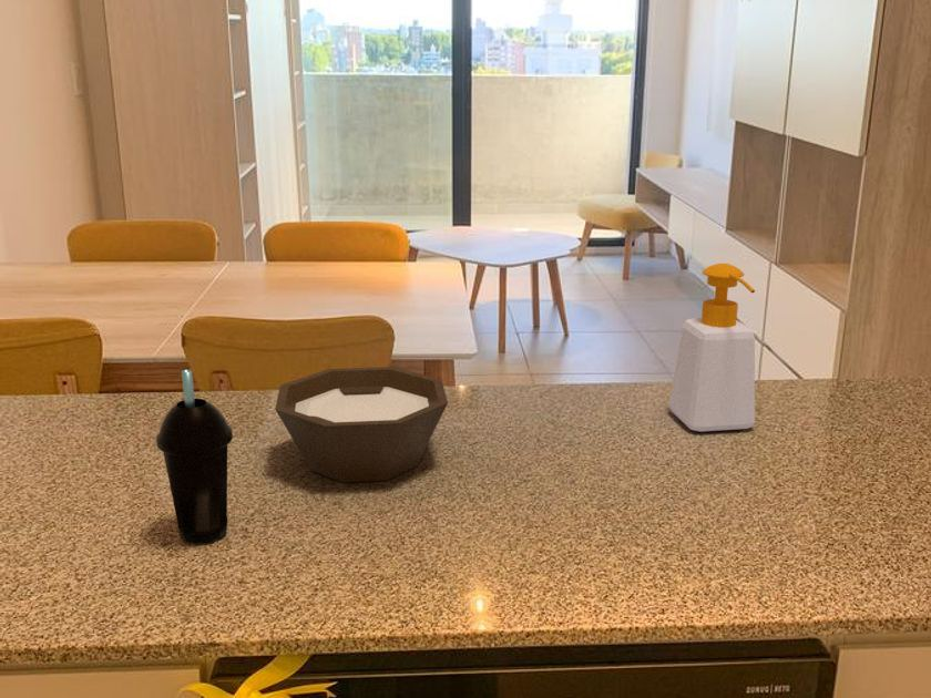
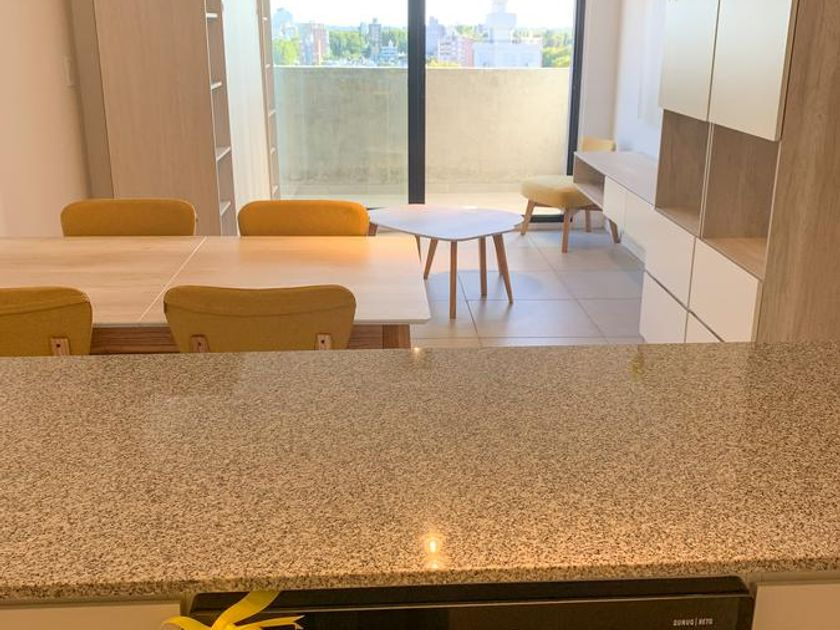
- soap bottle [668,263,756,432]
- cup [155,369,234,545]
- bowl [274,366,449,484]
